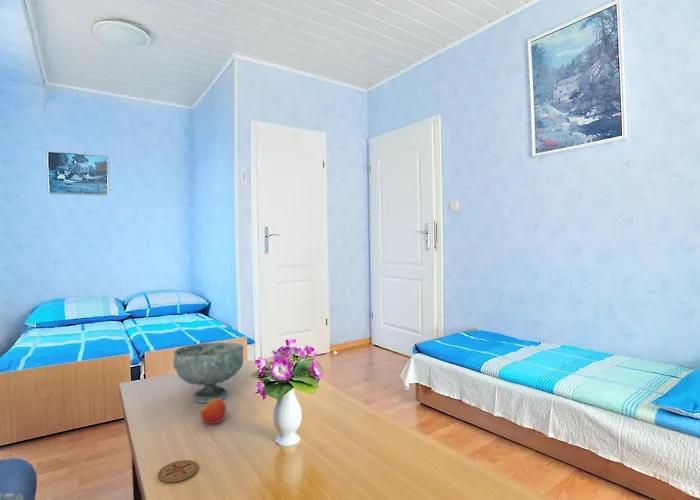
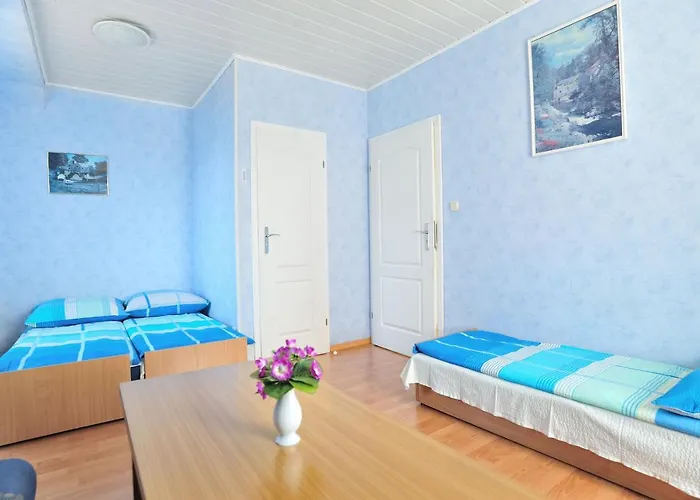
- decorative bowl [172,341,244,404]
- apple [199,398,227,425]
- coaster [157,459,199,483]
